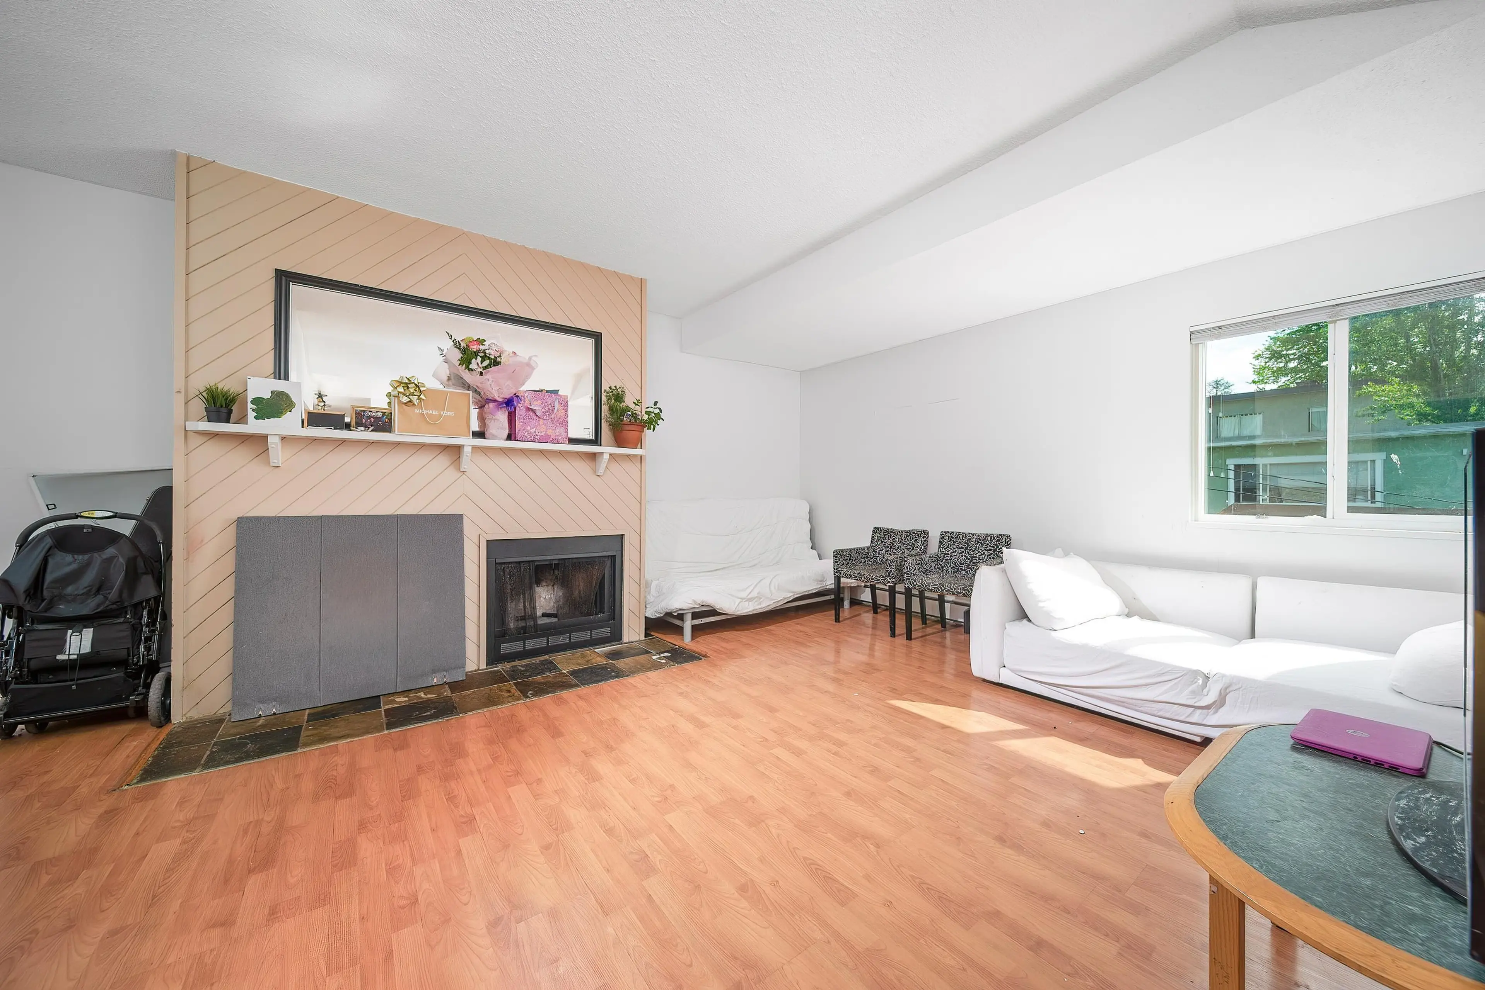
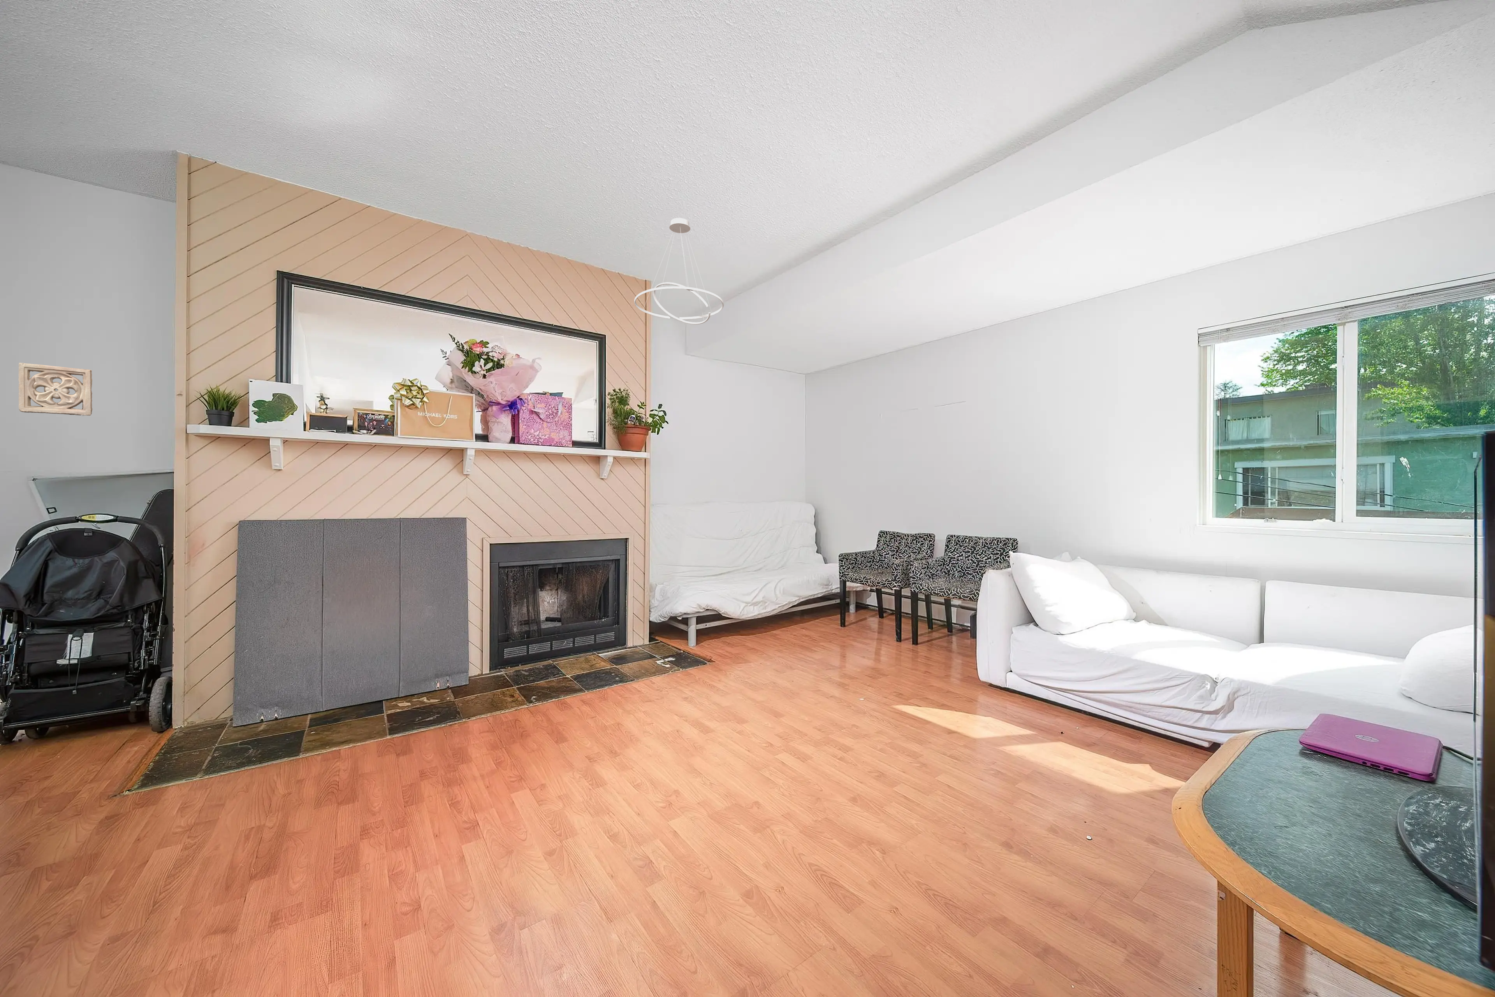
+ wall ornament [18,363,92,416]
+ ceiling light fixture [633,217,725,325]
